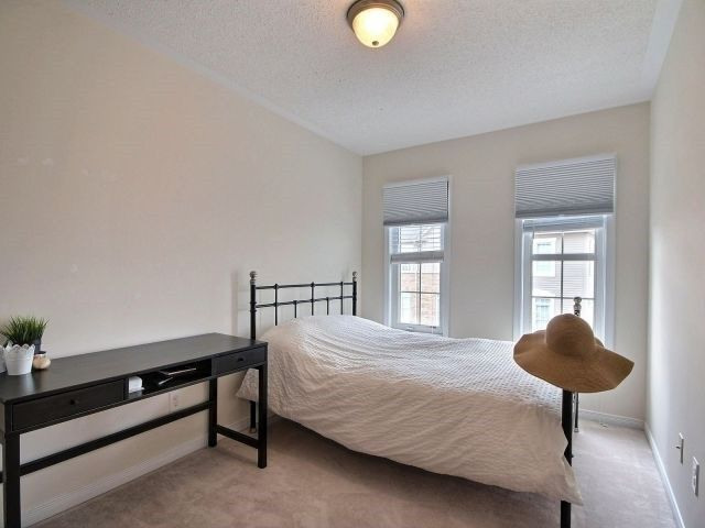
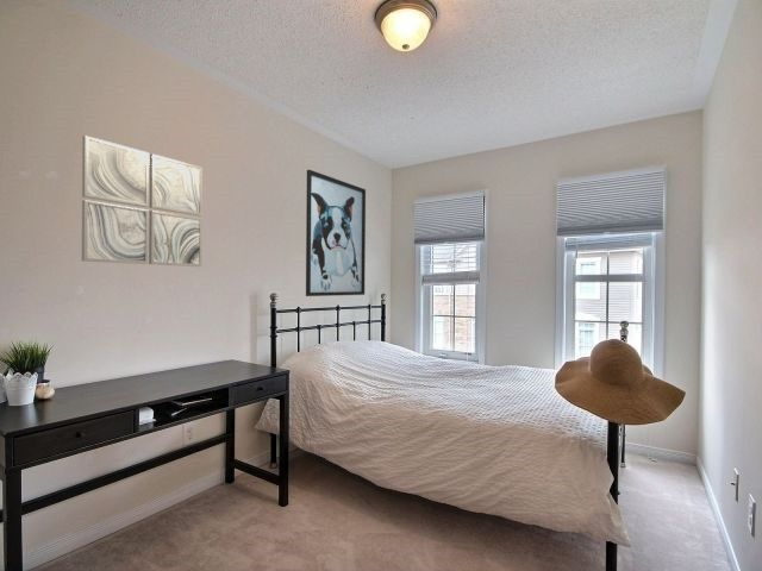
+ wall art [305,169,367,297]
+ wall art [81,134,204,268]
